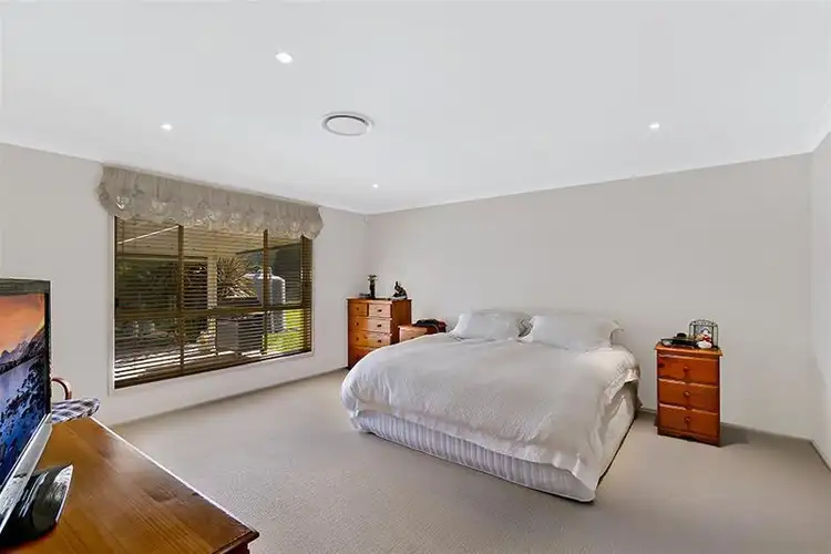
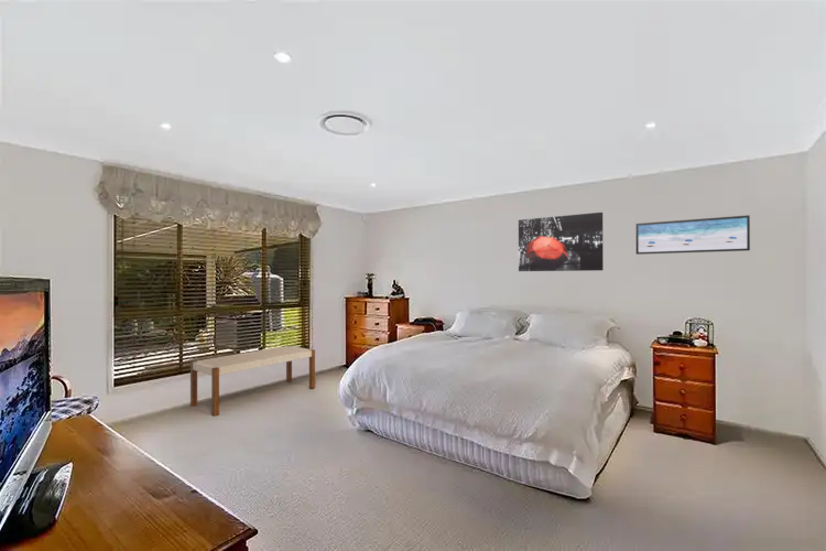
+ bench [189,345,316,418]
+ wall art [635,214,751,256]
+ wall art [518,212,605,272]
